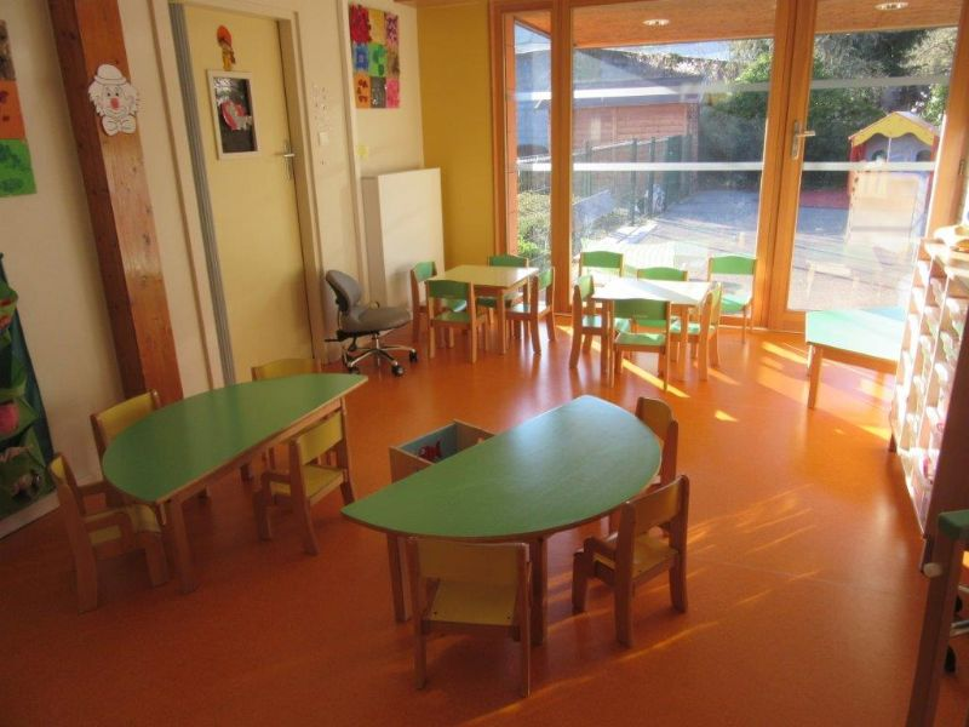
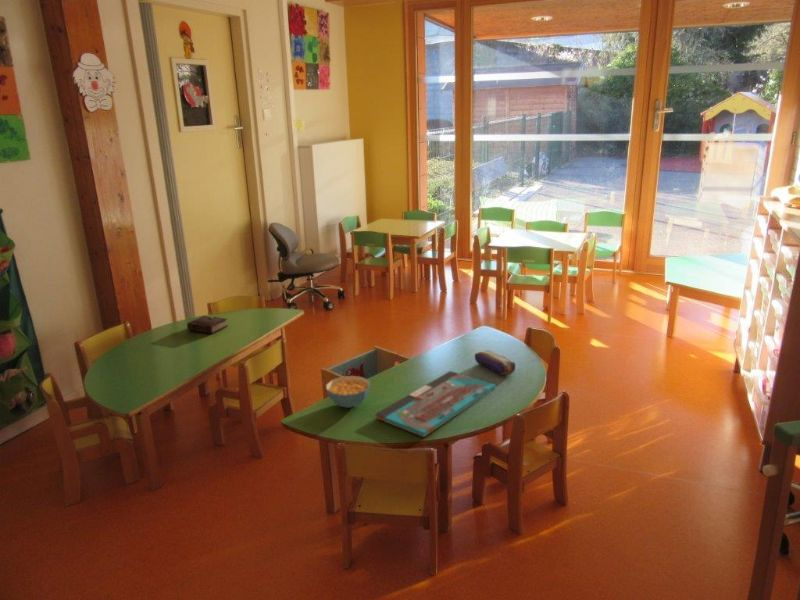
+ book [186,315,229,336]
+ pencil case [474,349,516,376]
+ cereal bowl [325,375,371,409]
+ board game [375,370,497,438]
